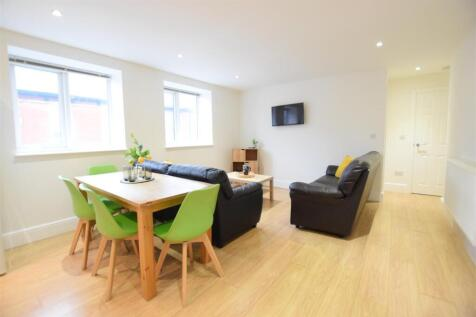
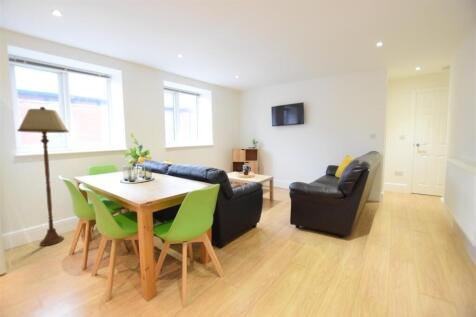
+ floor lamp [16,106,70,247]
